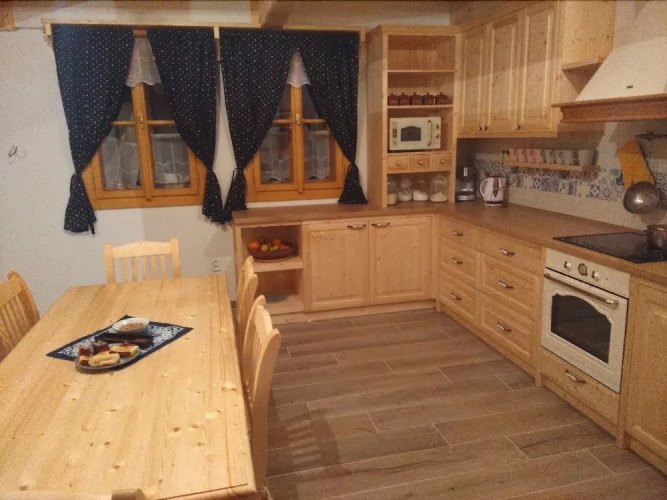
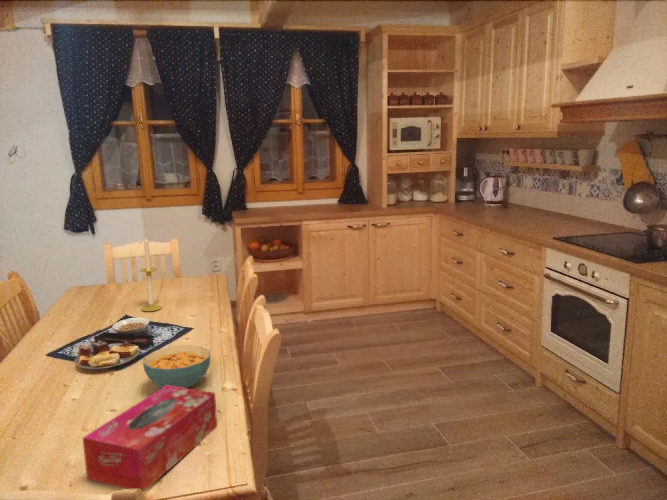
+ candle [139,236,162,312]
+ tissue box [82,385,218,493]
+ cereal bowl [142,344,211,388]
